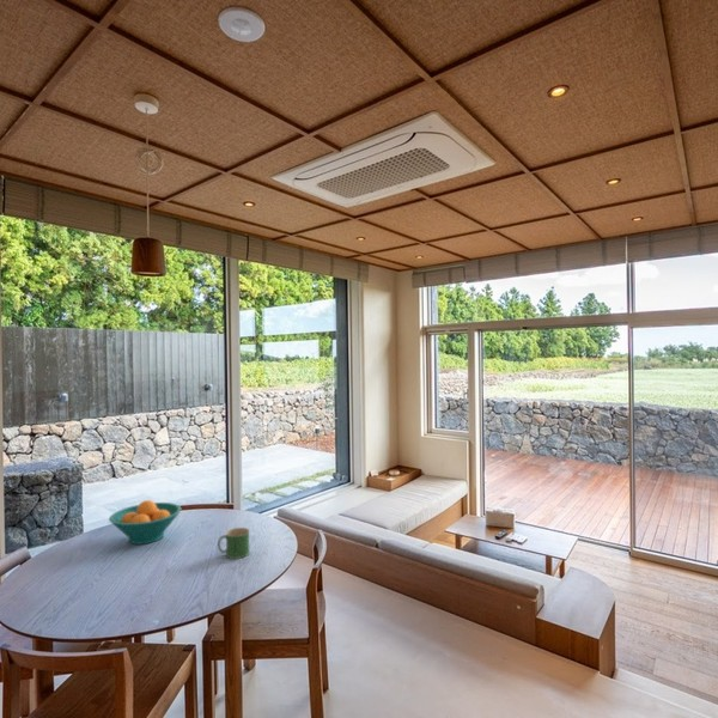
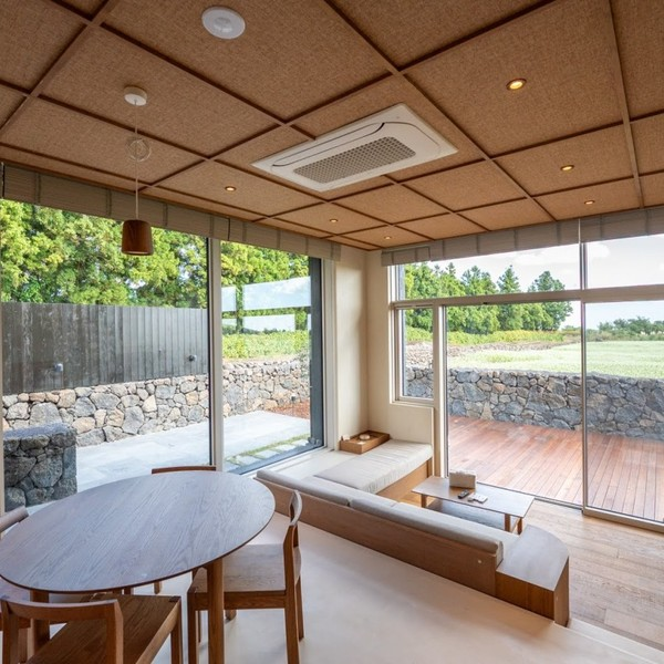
- mug [217,527,251,560]
- fruit bowl [108,499,182,546]
